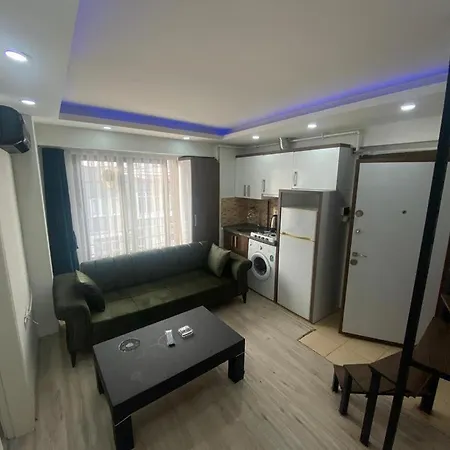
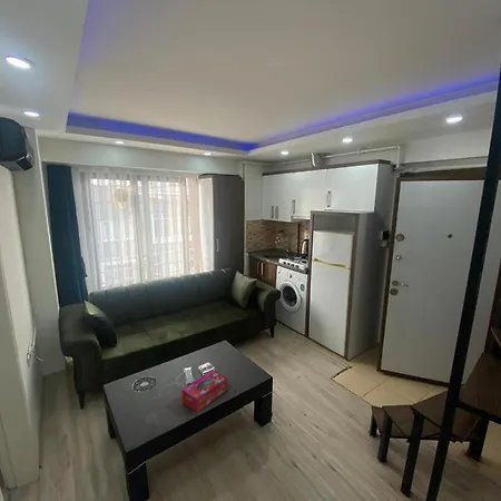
+ tissue box [180,369,228,413]
